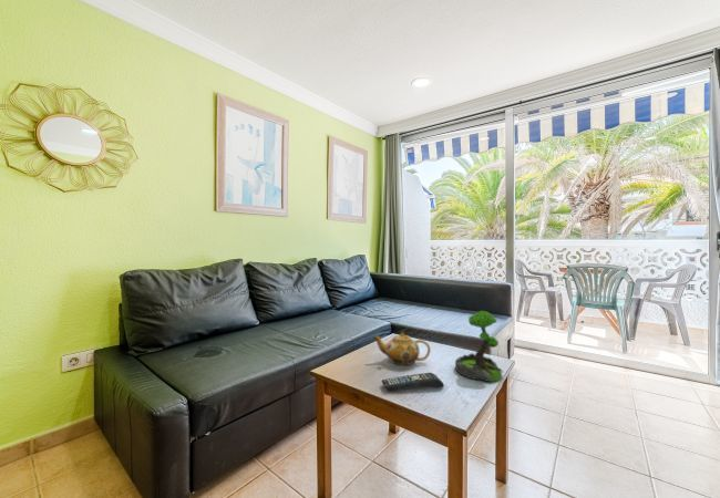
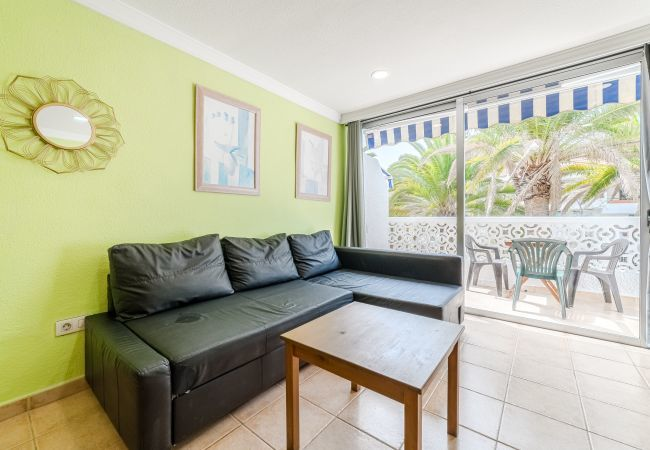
- remote control [381,372,445,392]
- plant [454,310,504,383]
- teapot [372,330,432,366]
